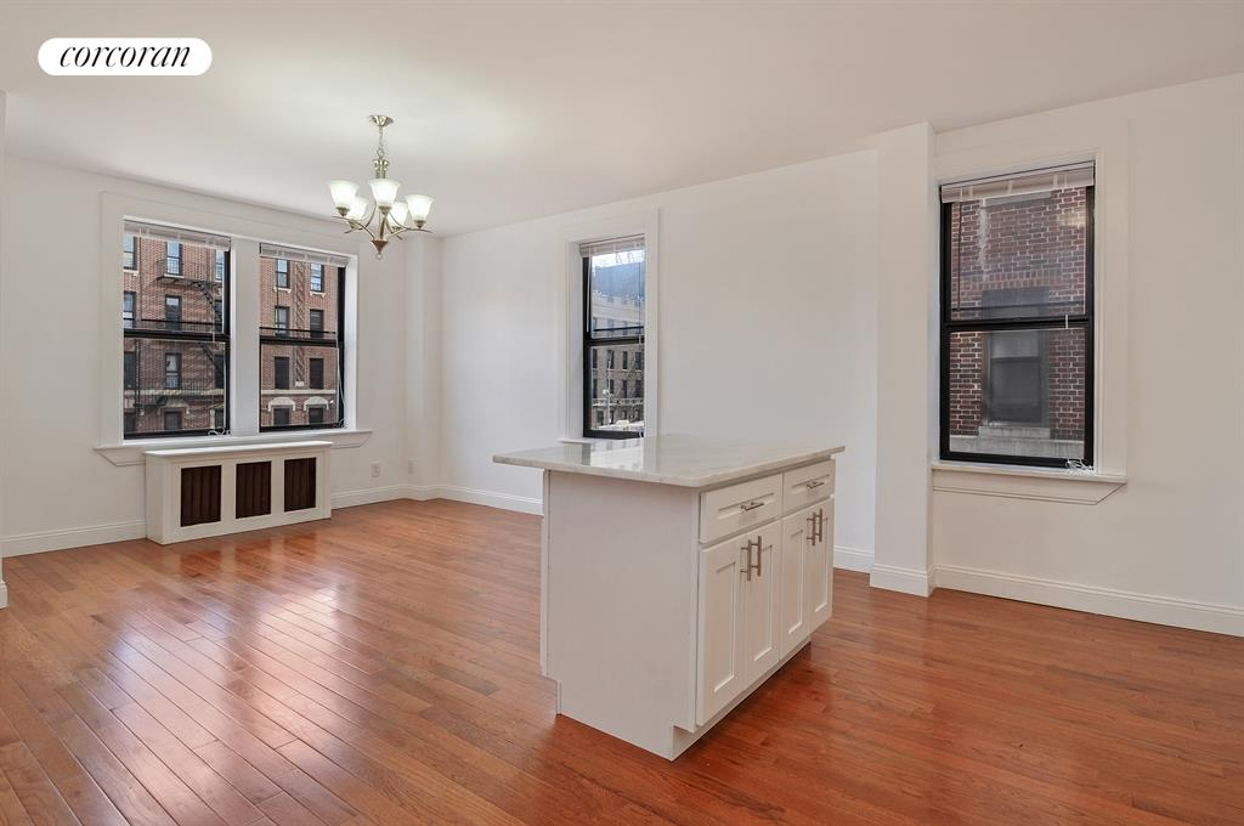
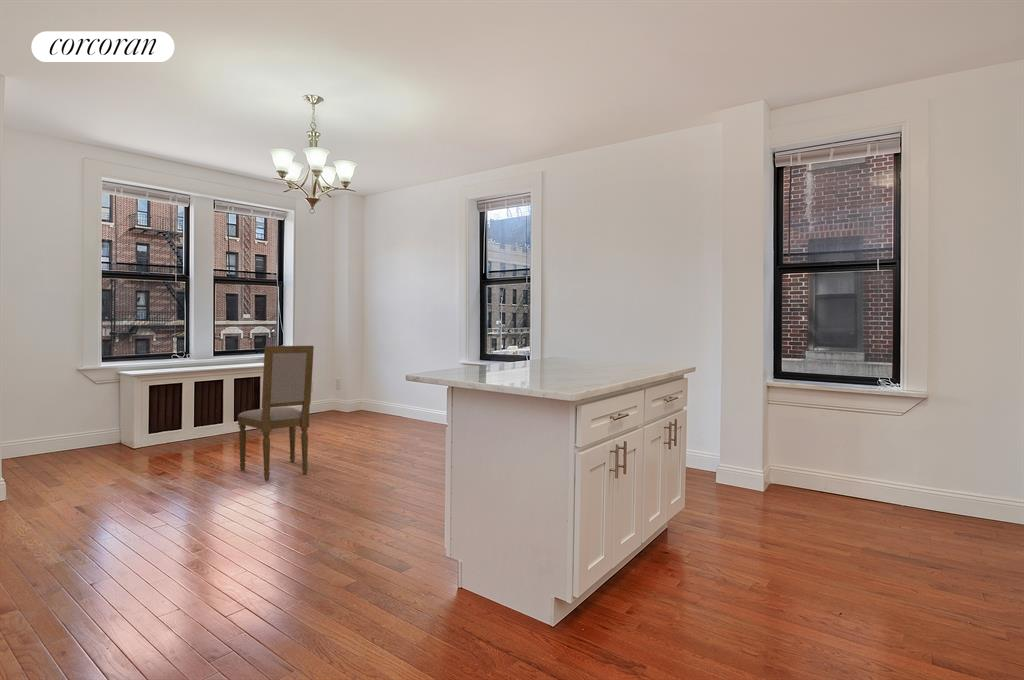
+ dining chair [237,345,315,482]
